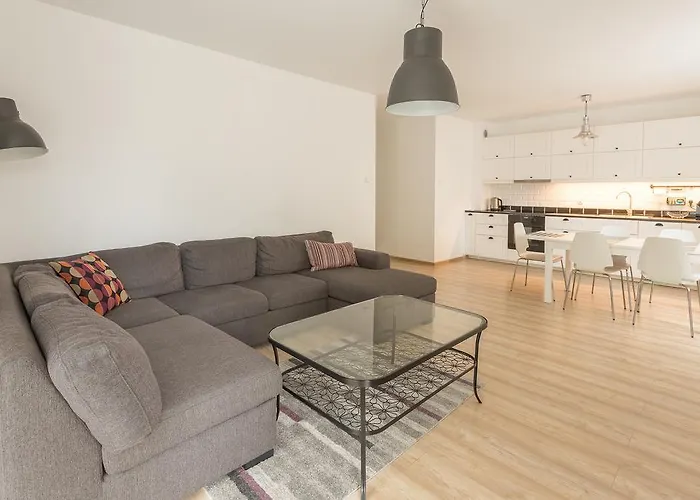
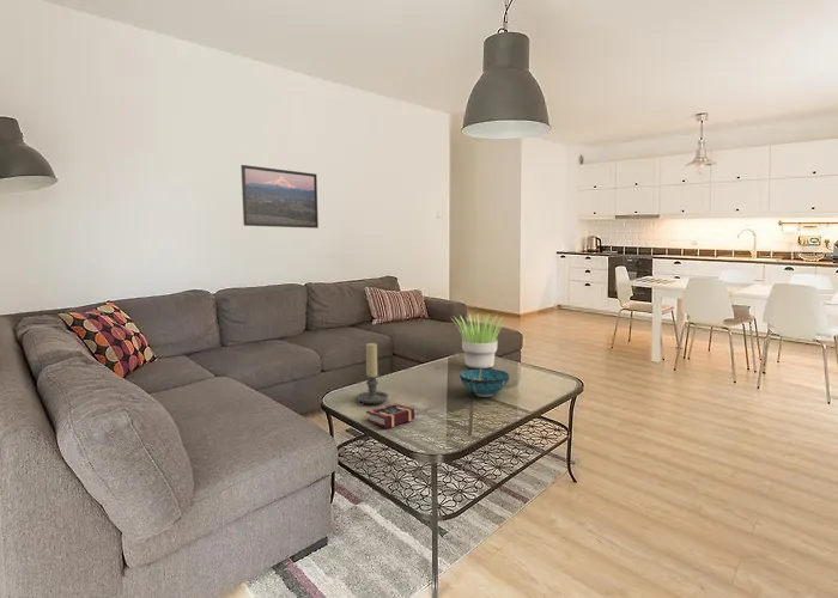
+ book [365,402,415,429]
+ candle holder [356,342,389,407]
+ decorative bowl [459,368,511,398]
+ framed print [241,164,320,230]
+ potted plant [450,312,505,370]
